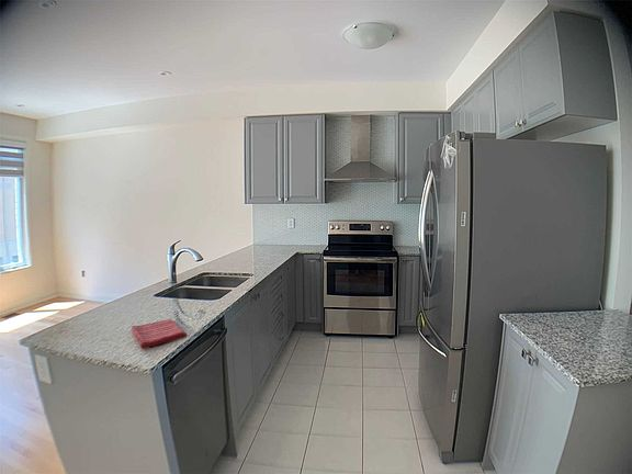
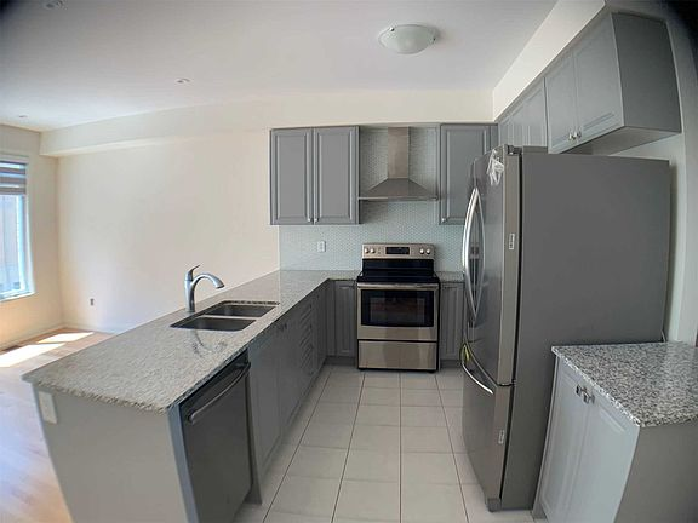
- dish towel [131,318,188,350]
